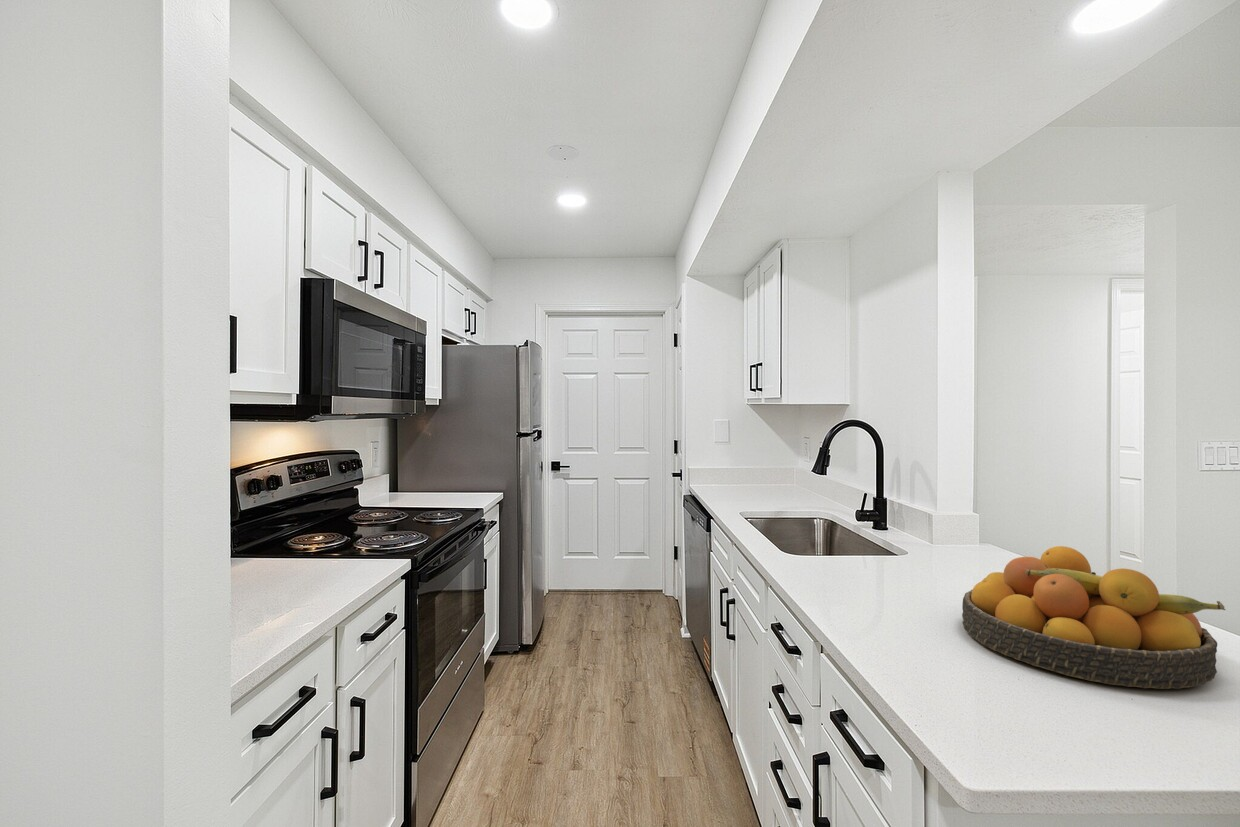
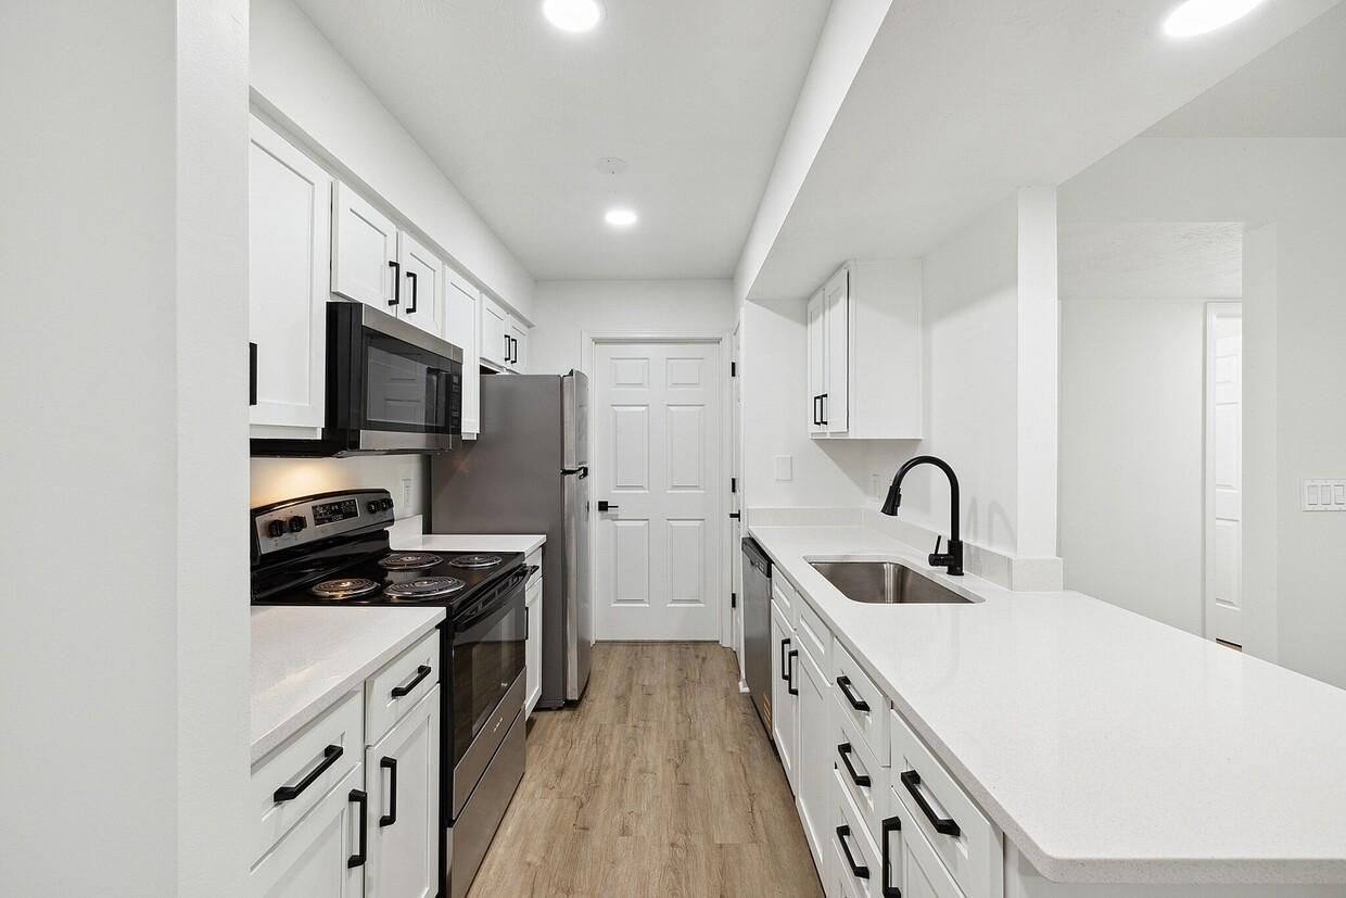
- fruit bowl [961,545,1226,690]
